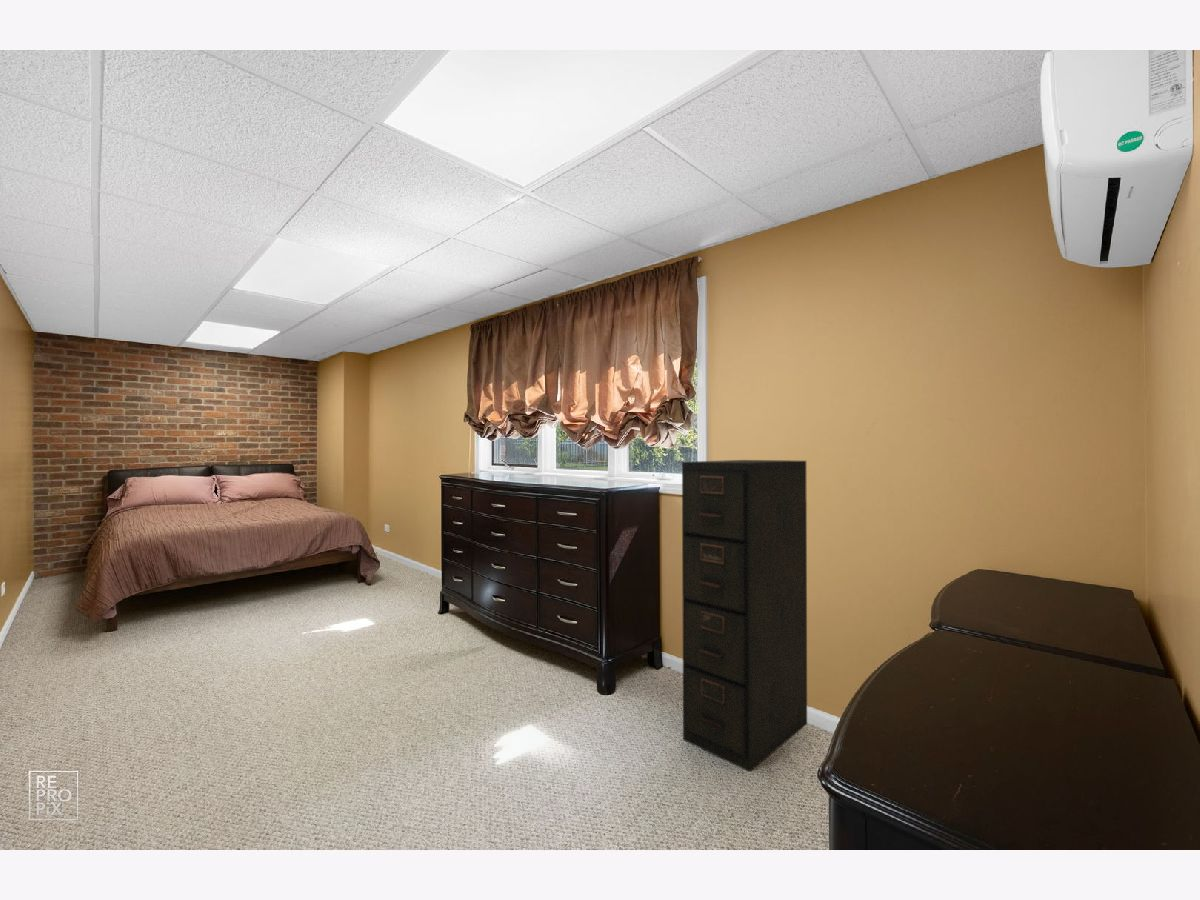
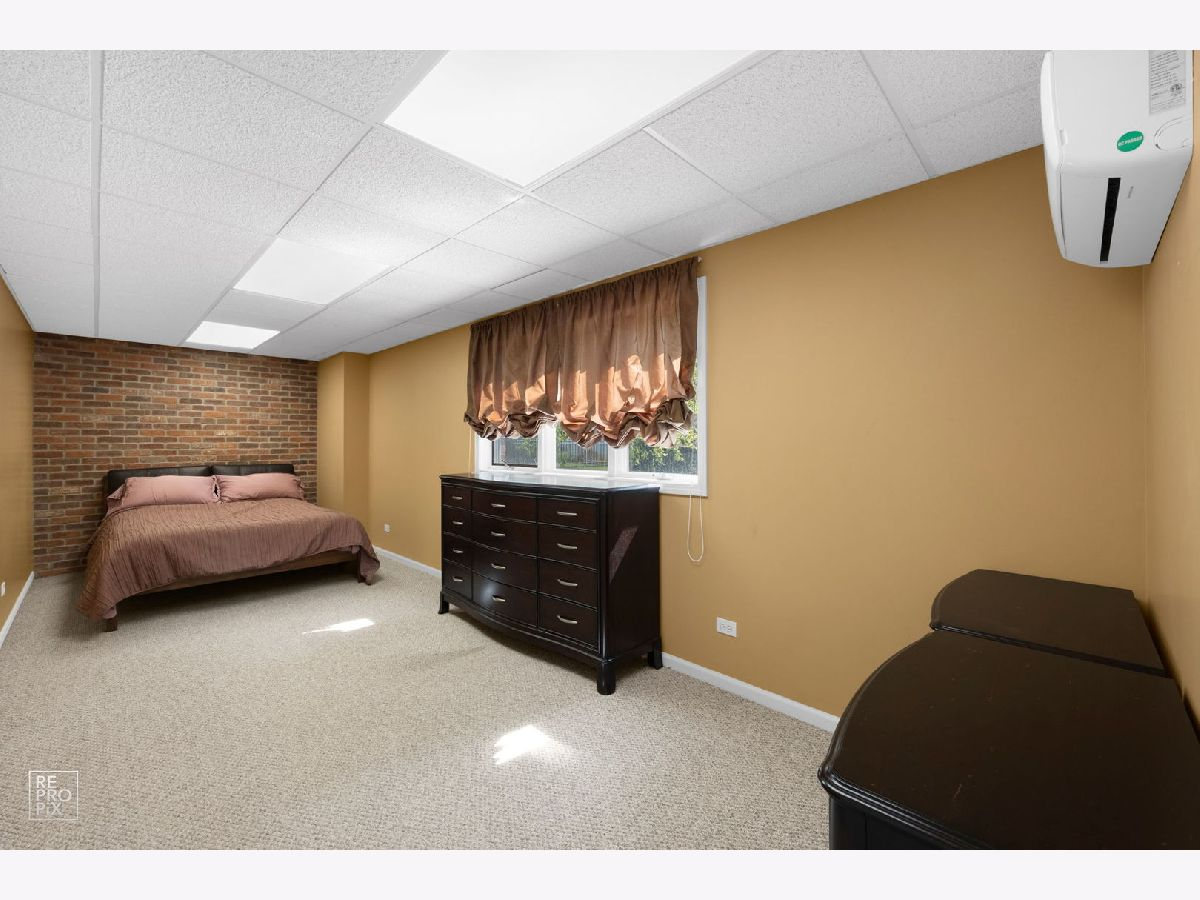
- filing cabinet [681,459,808,773]
